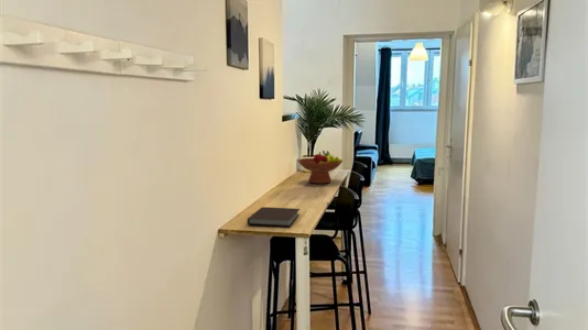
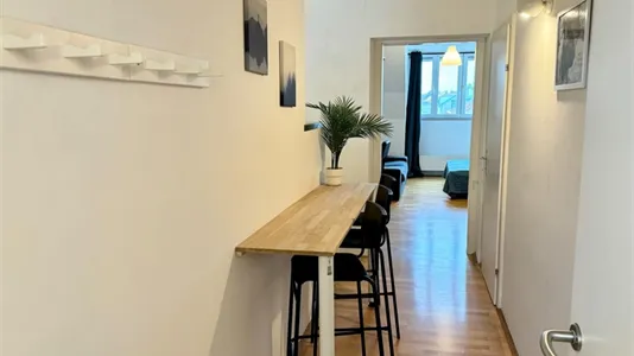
- notebook [247,206,301,228]
- fruit bowl [296,150,344,185]
